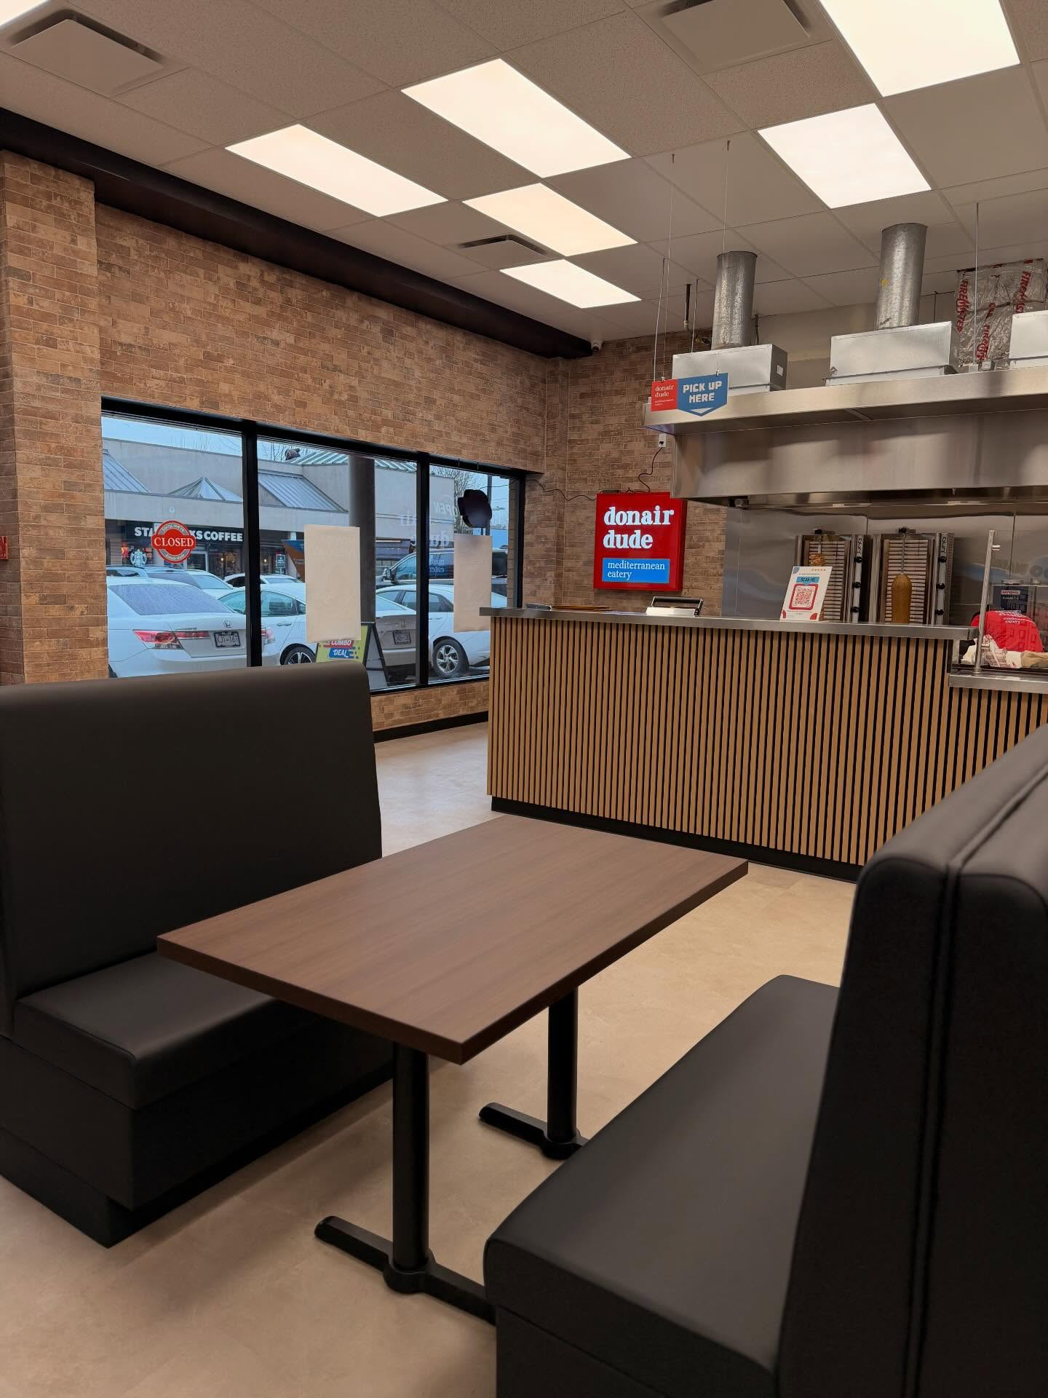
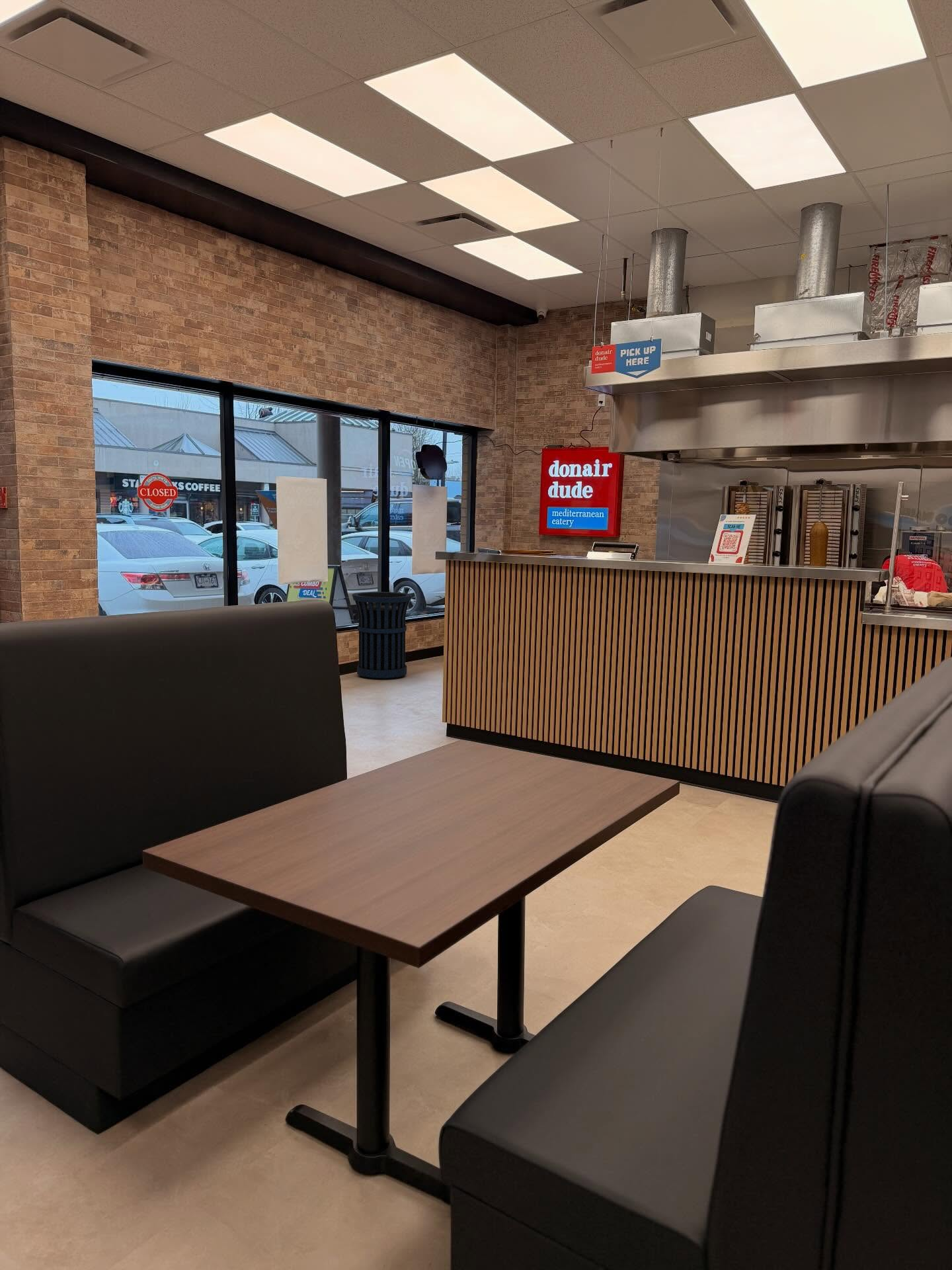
+ trash can [352,591,413,680]
